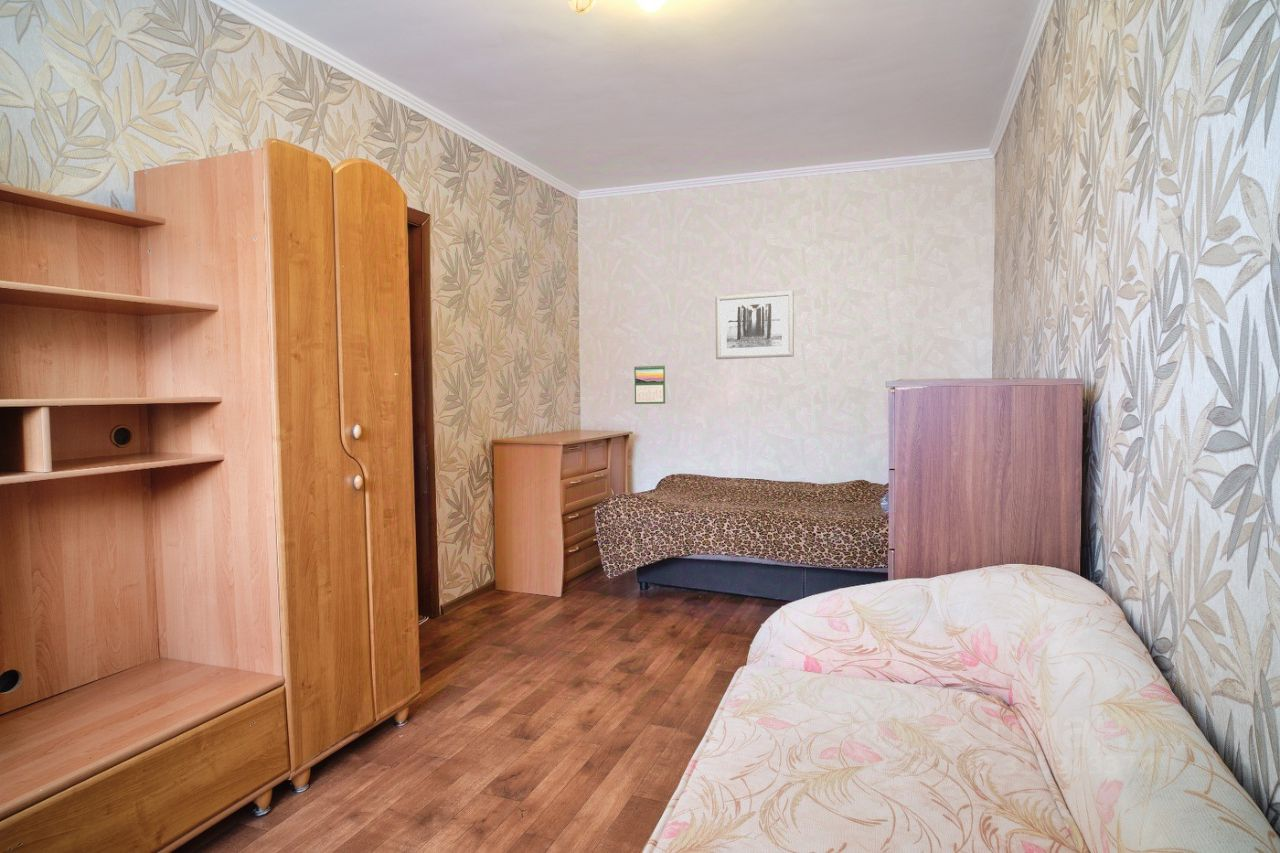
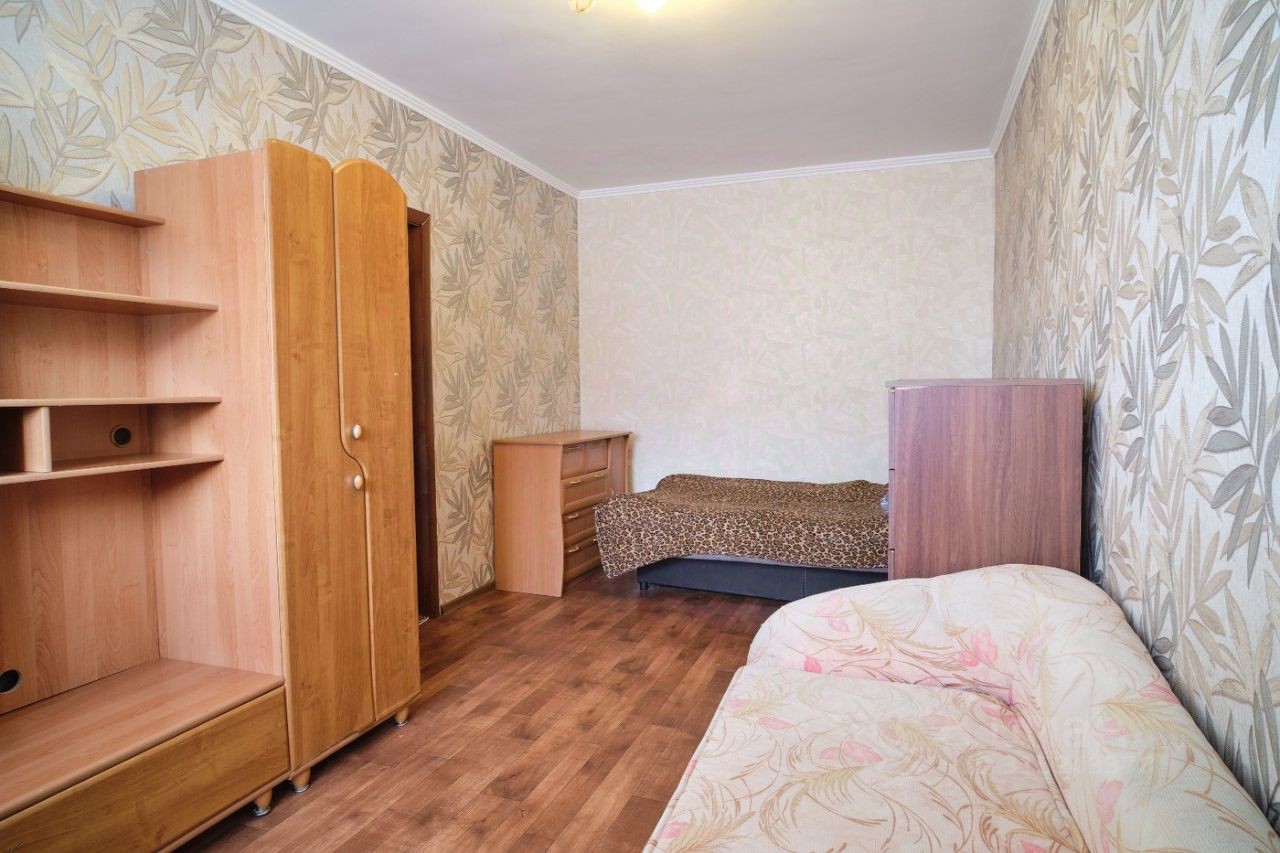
- calendar [633,364,666,405]
- wall art [714,290,795,360]
